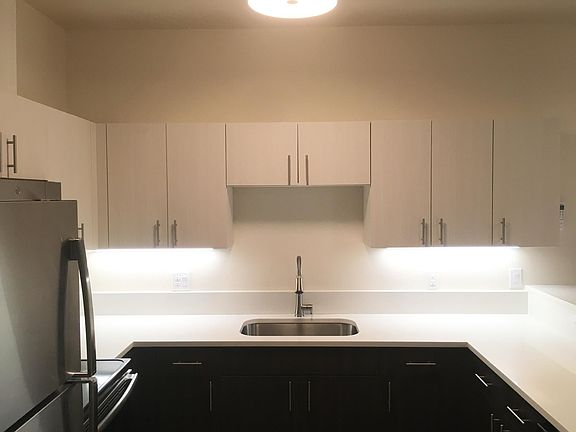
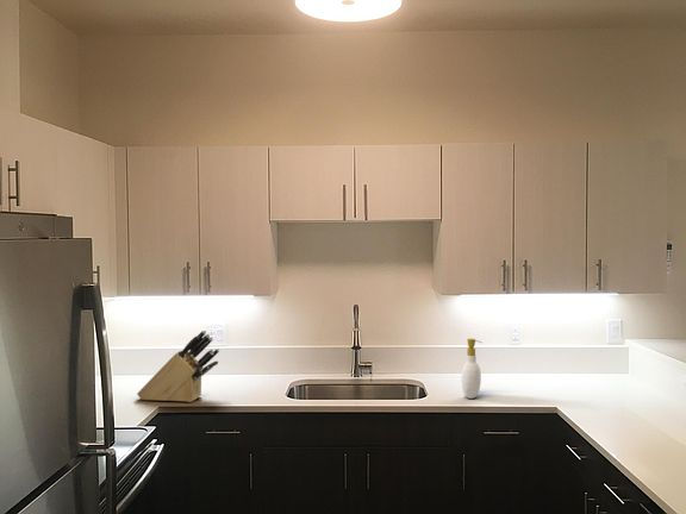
+ soap bottle [461,338,484,400]
+ knife block [136,330,220,403]
